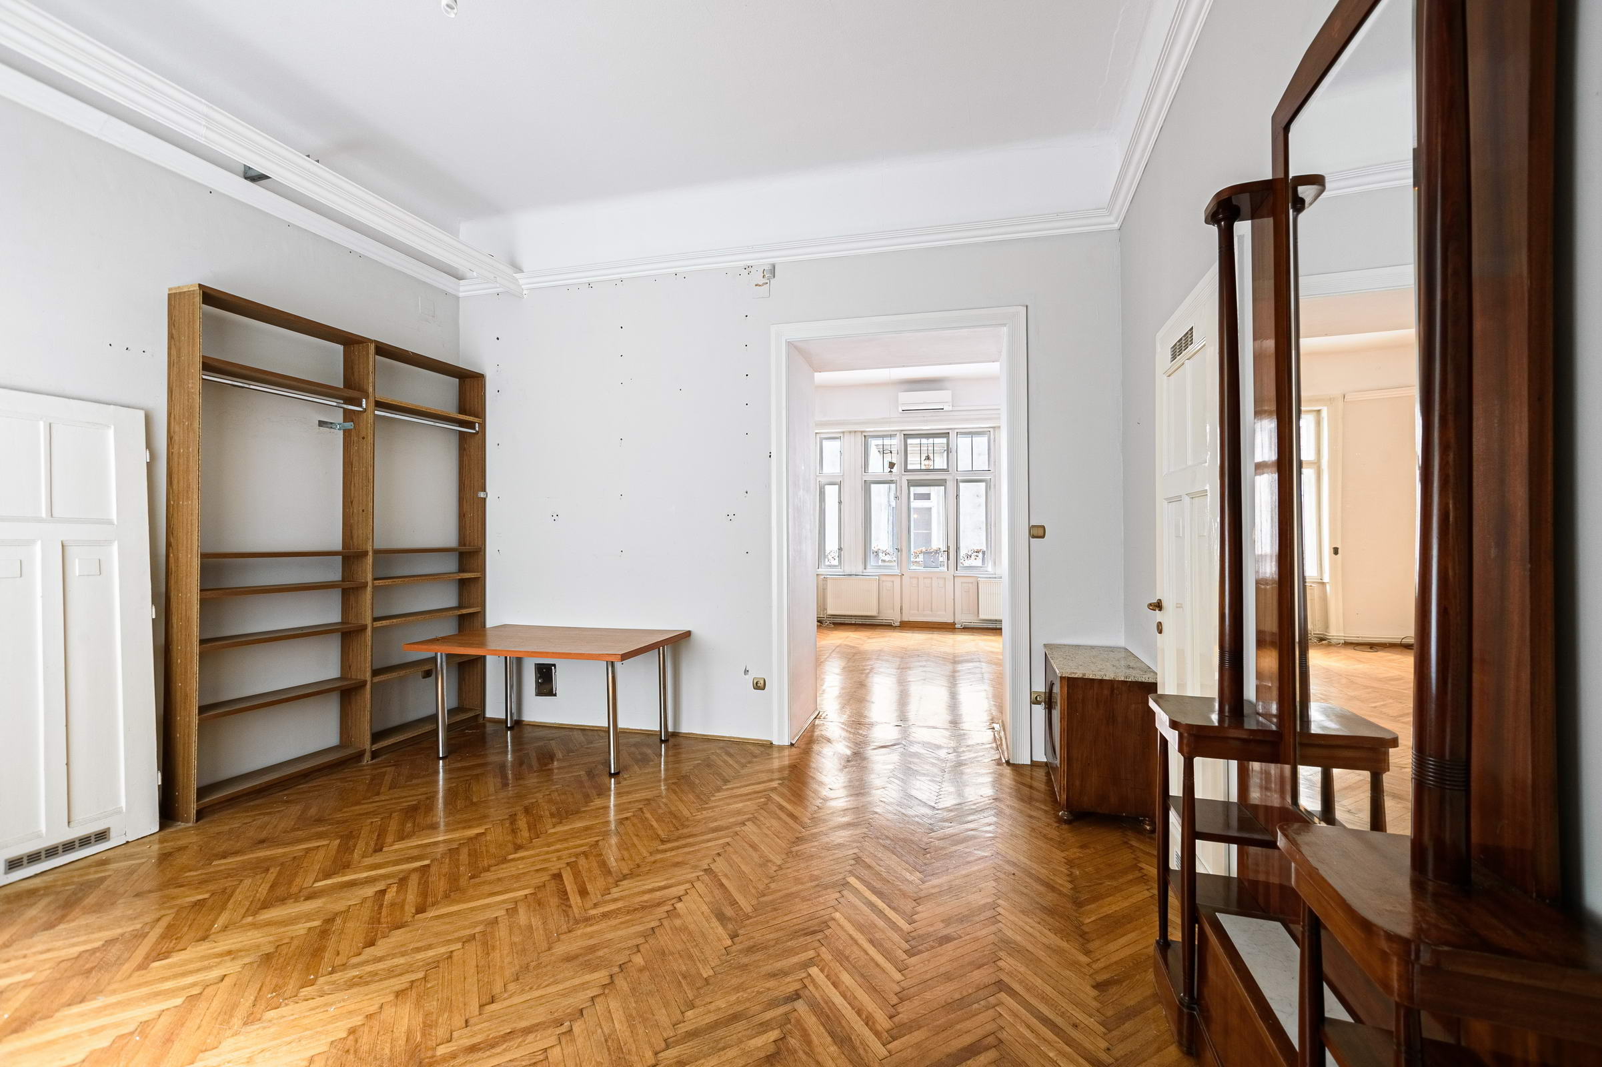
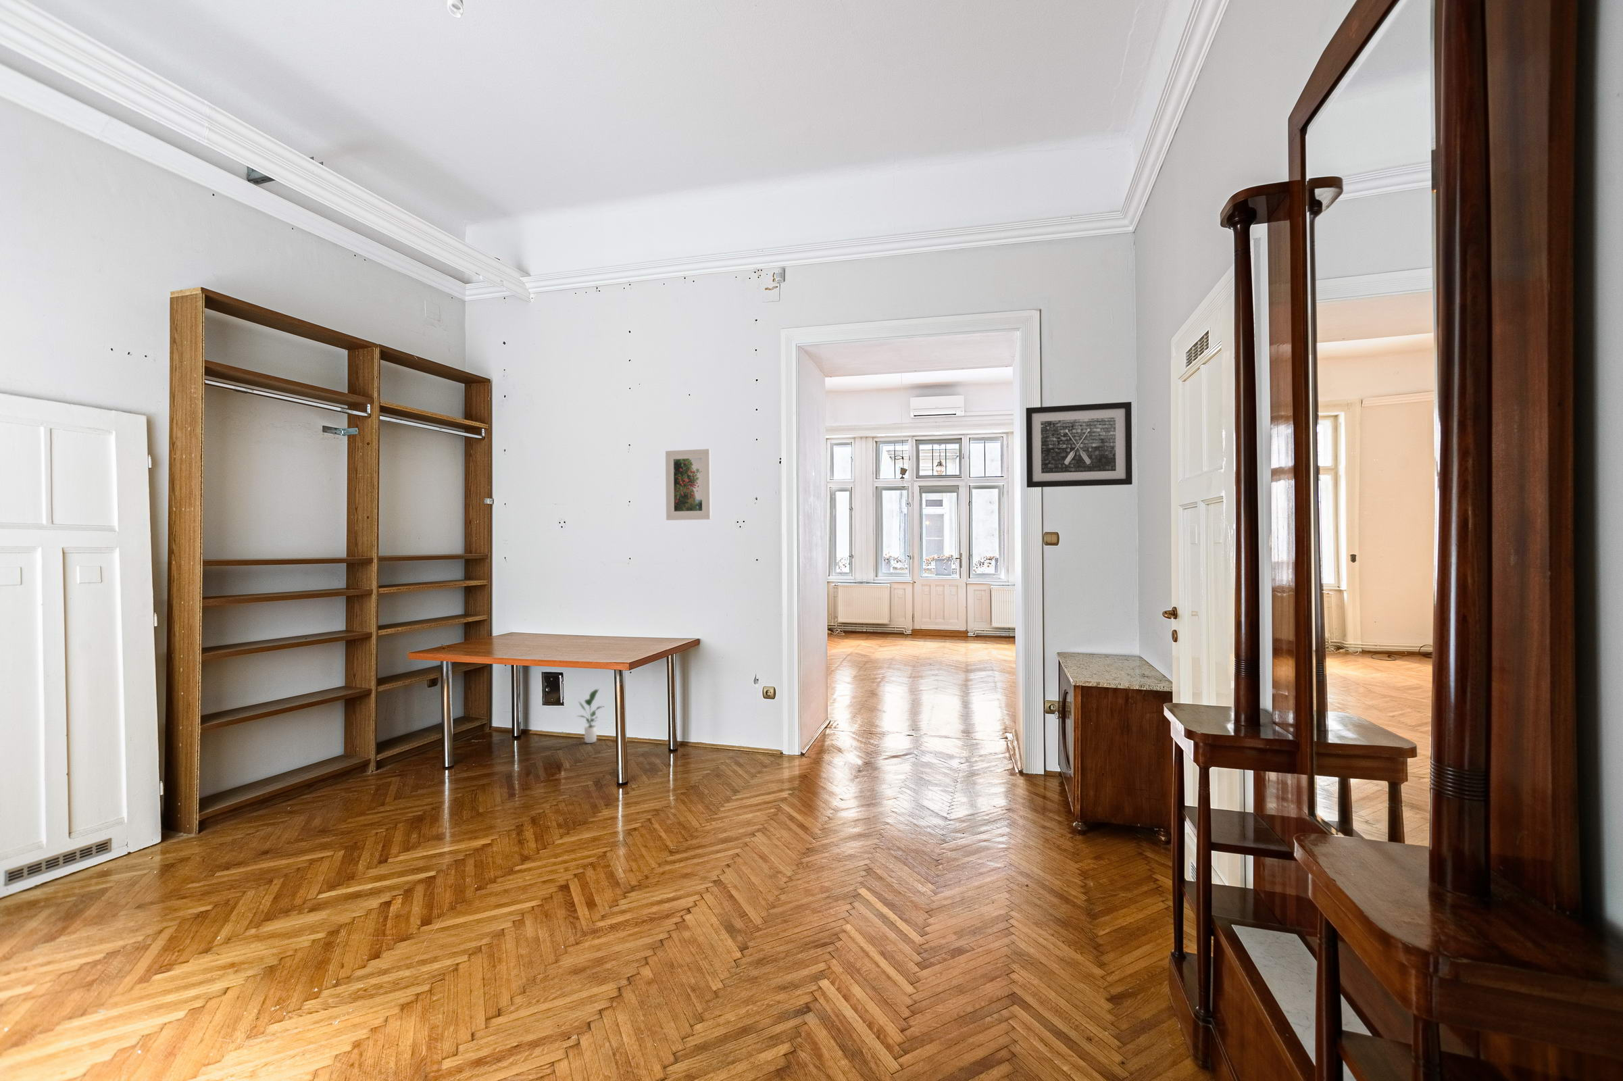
+ wall art [1024,402,1133,489]
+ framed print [665,448,712,521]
+ potted plant [577,689,605,744]
